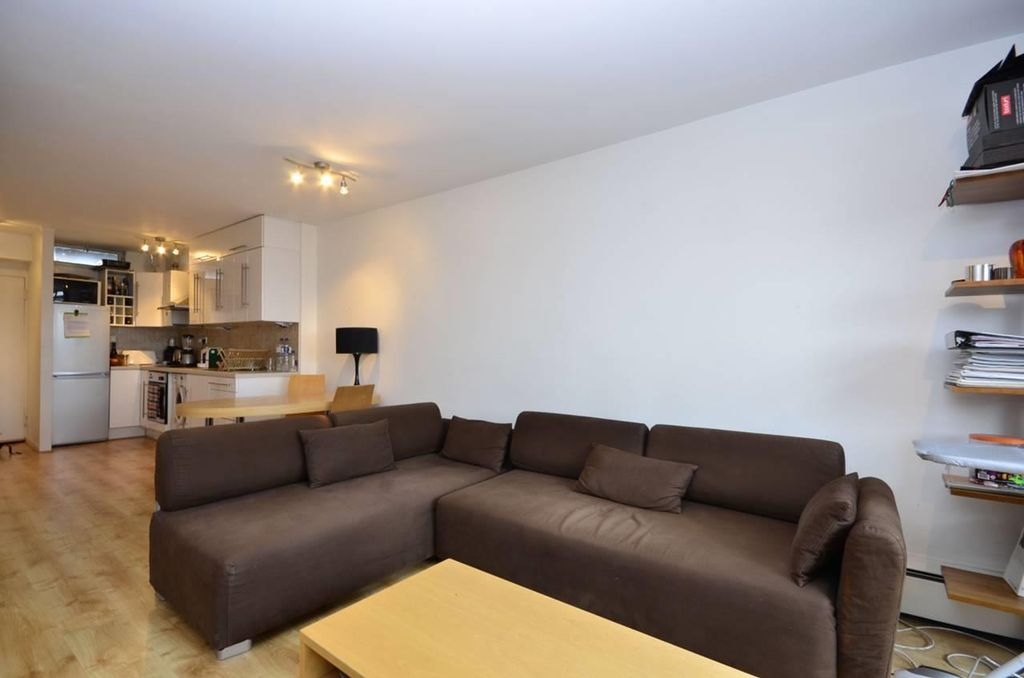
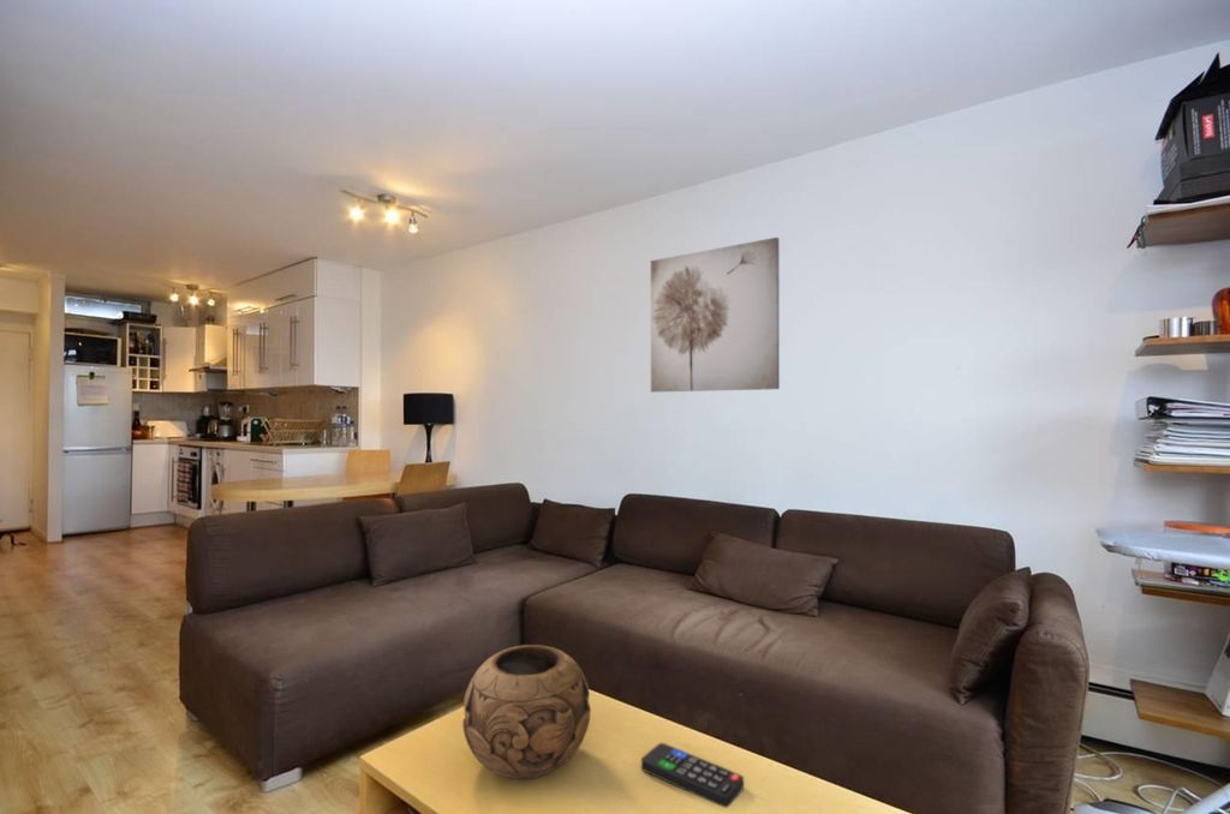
+ remote control [640,742,745,809]
+ decorative bowl [461,644,592,780]
+ wall art [650,237,781,393]
